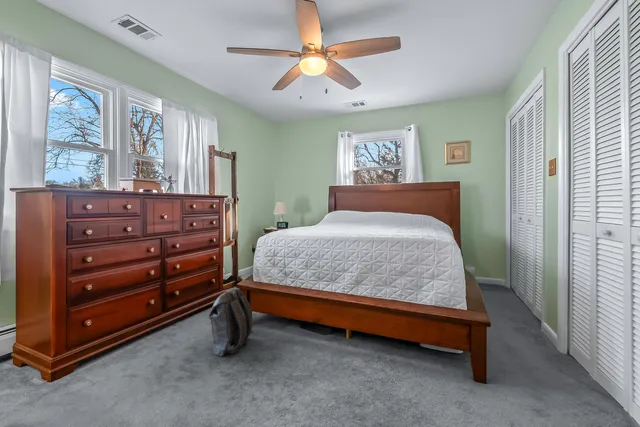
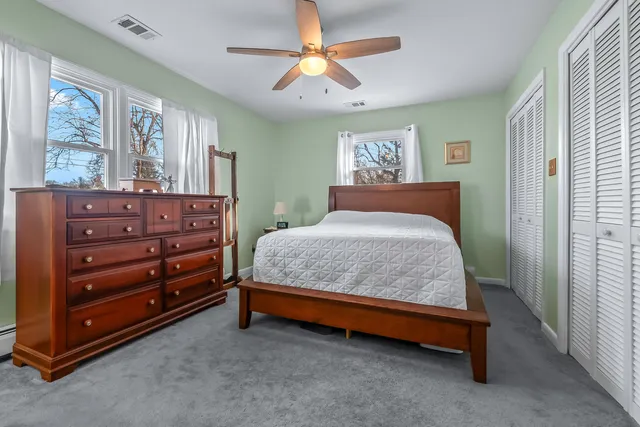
- backpack [208,288,254,357]
